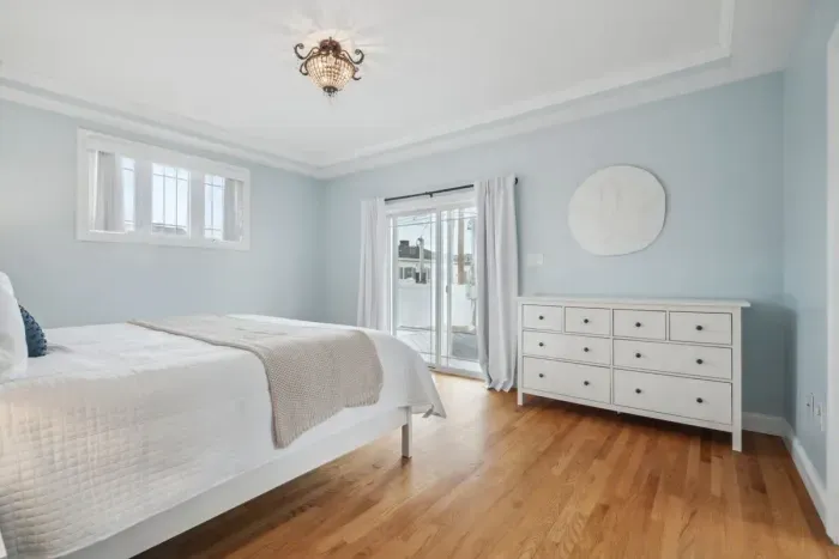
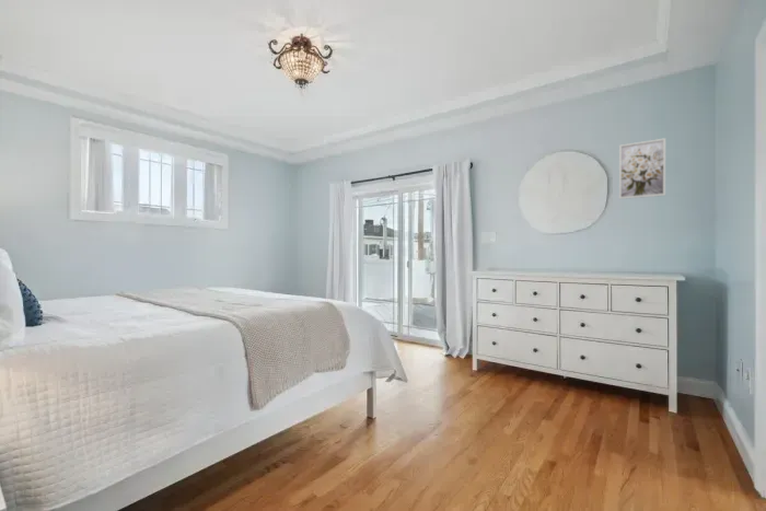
+ wall art [618,137,666,200]
